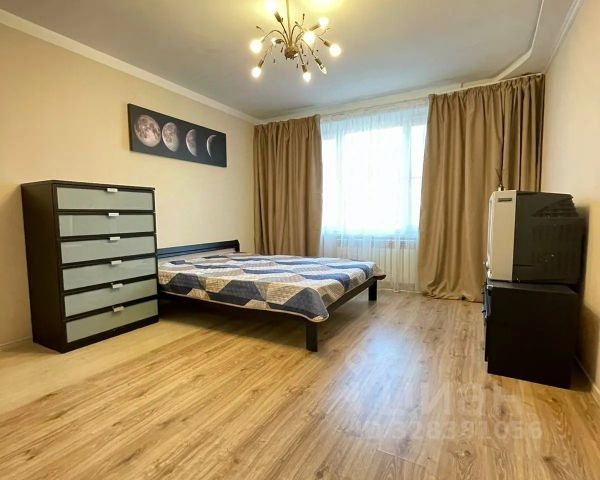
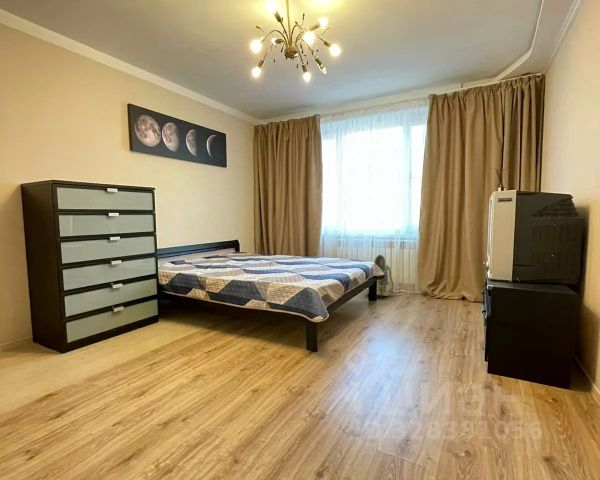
+ backpack [365,253,398,299]
